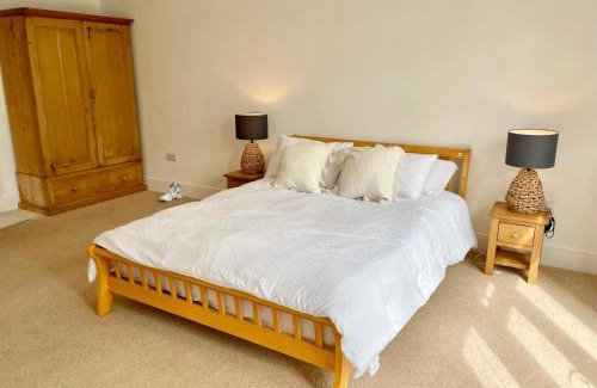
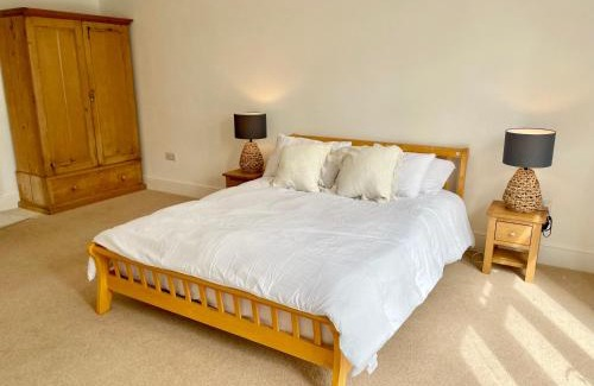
- sneaker [159,180,184,202]
